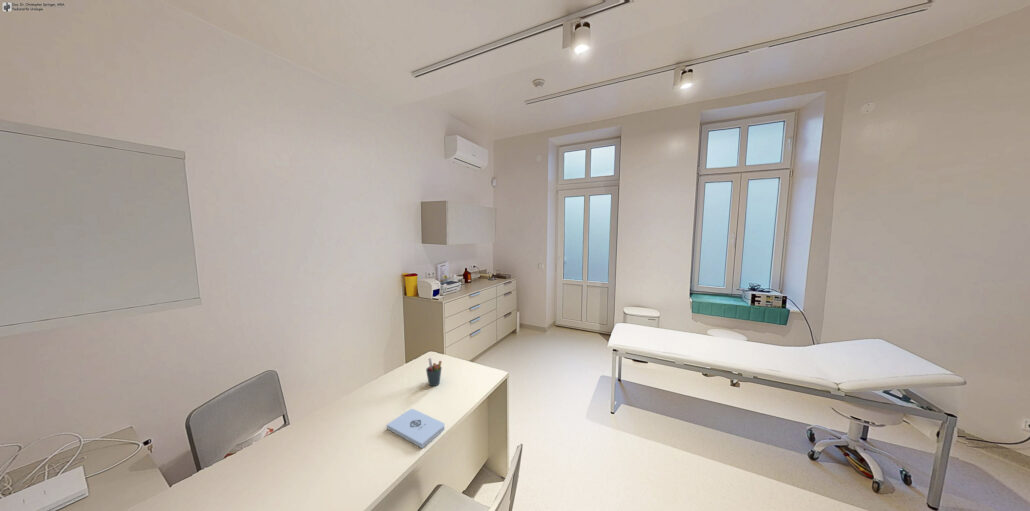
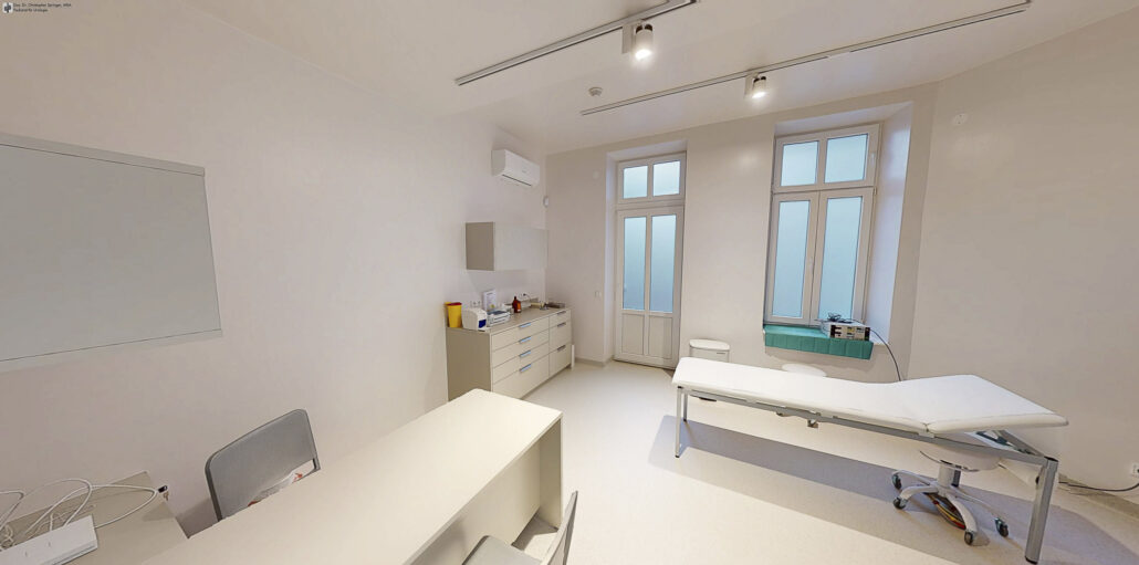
- pen holder [425,357,443,387]
- notepad [386,408,446,449]
